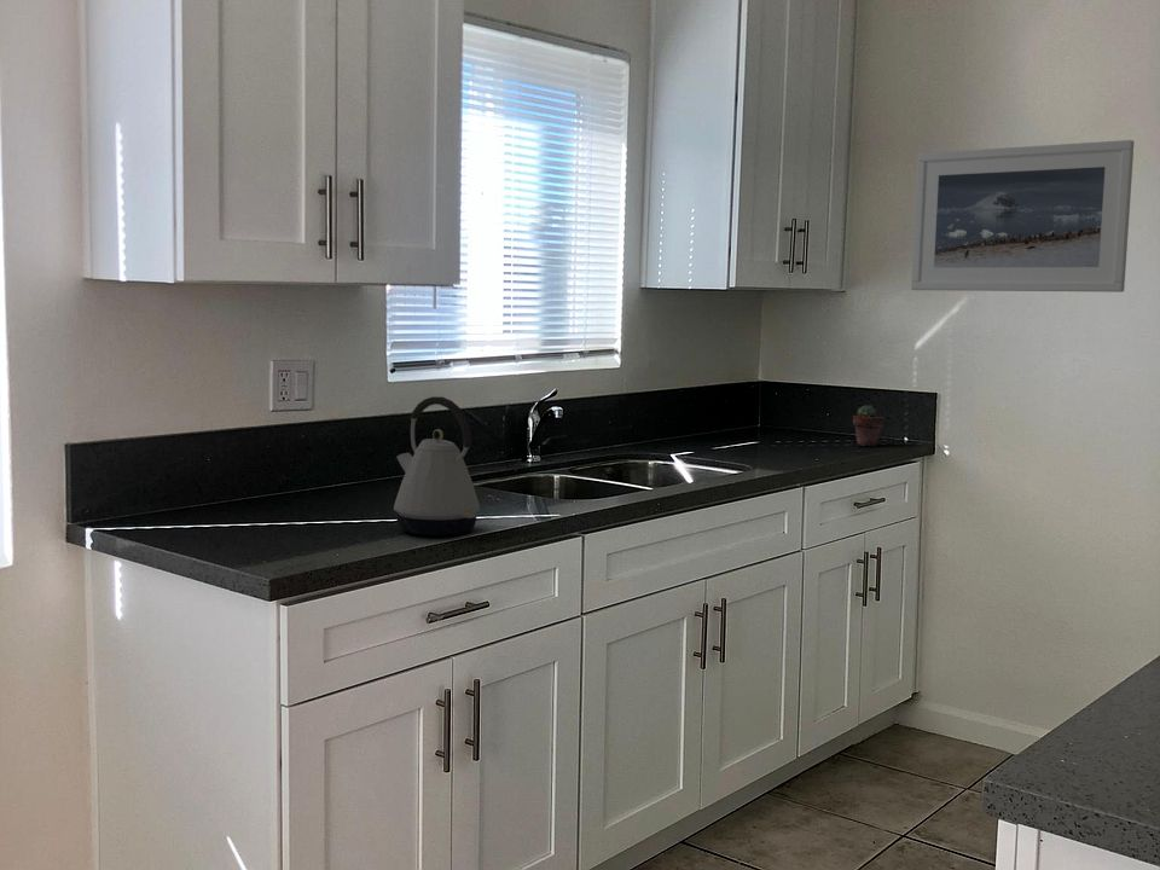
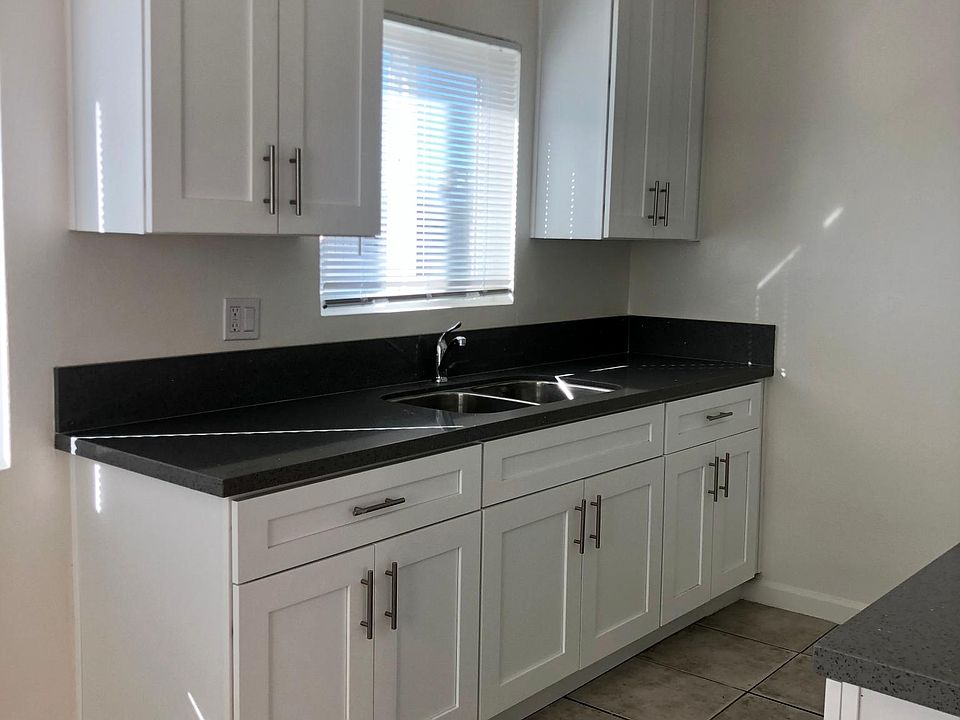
- potted succulent [852,404,886,447]
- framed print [910,139,1136,294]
- kettle [393,395,481,536]
